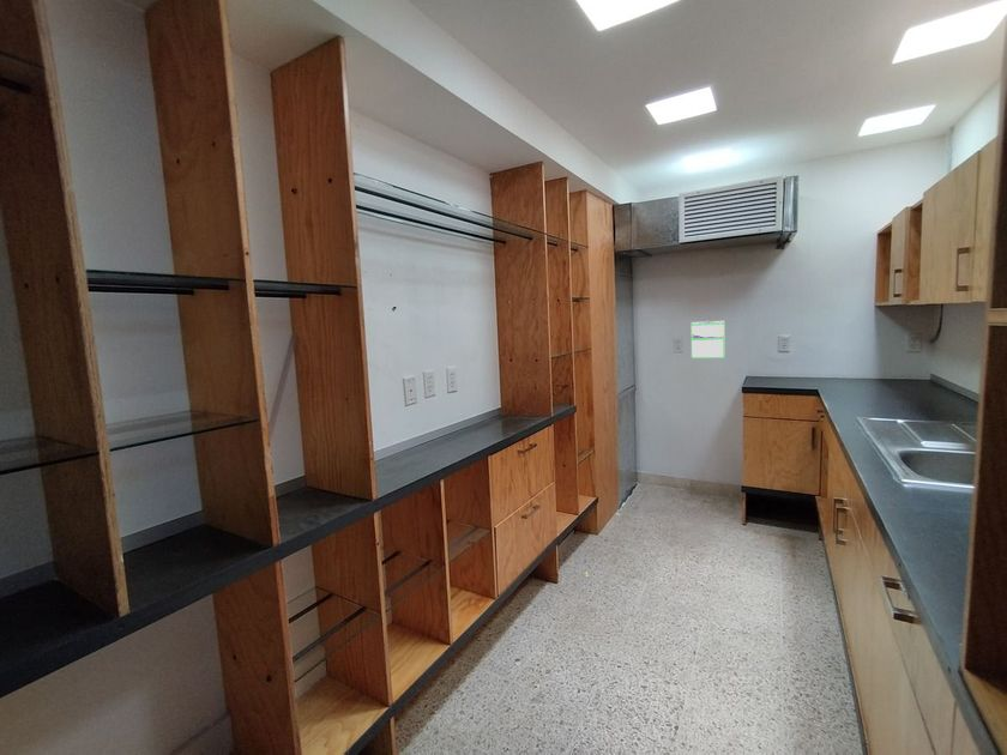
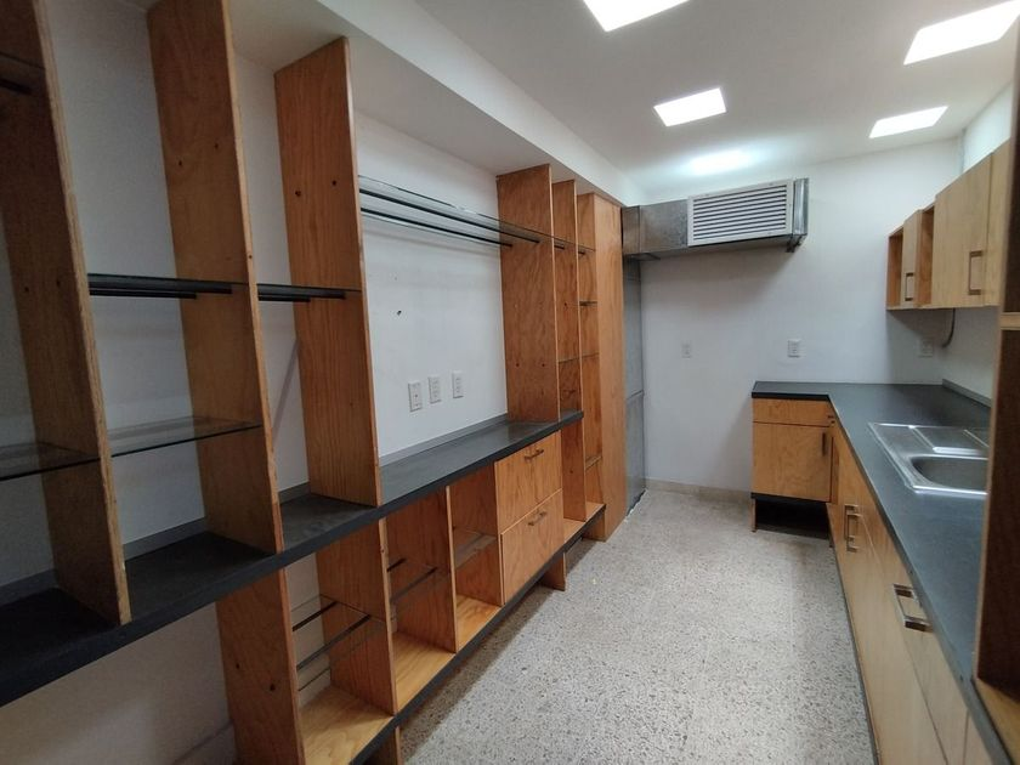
- calendar [691,320,725,360]
